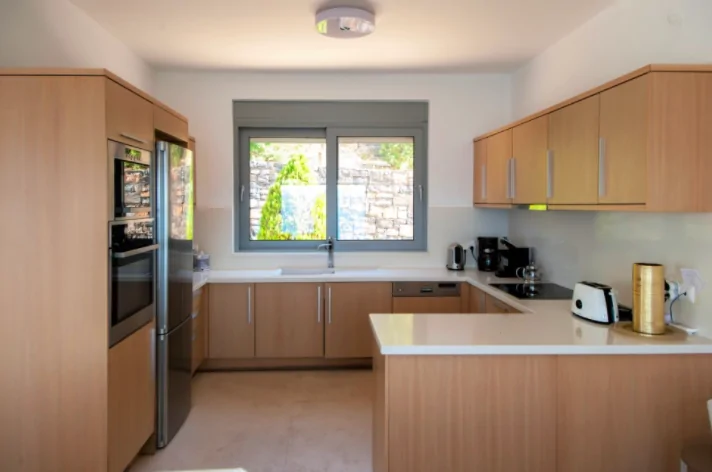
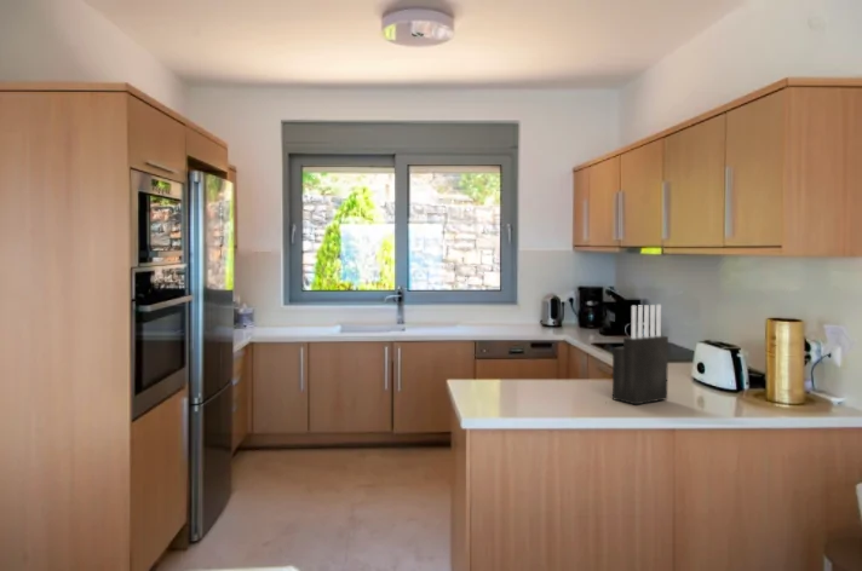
+ knife block [611,304,670,405]
